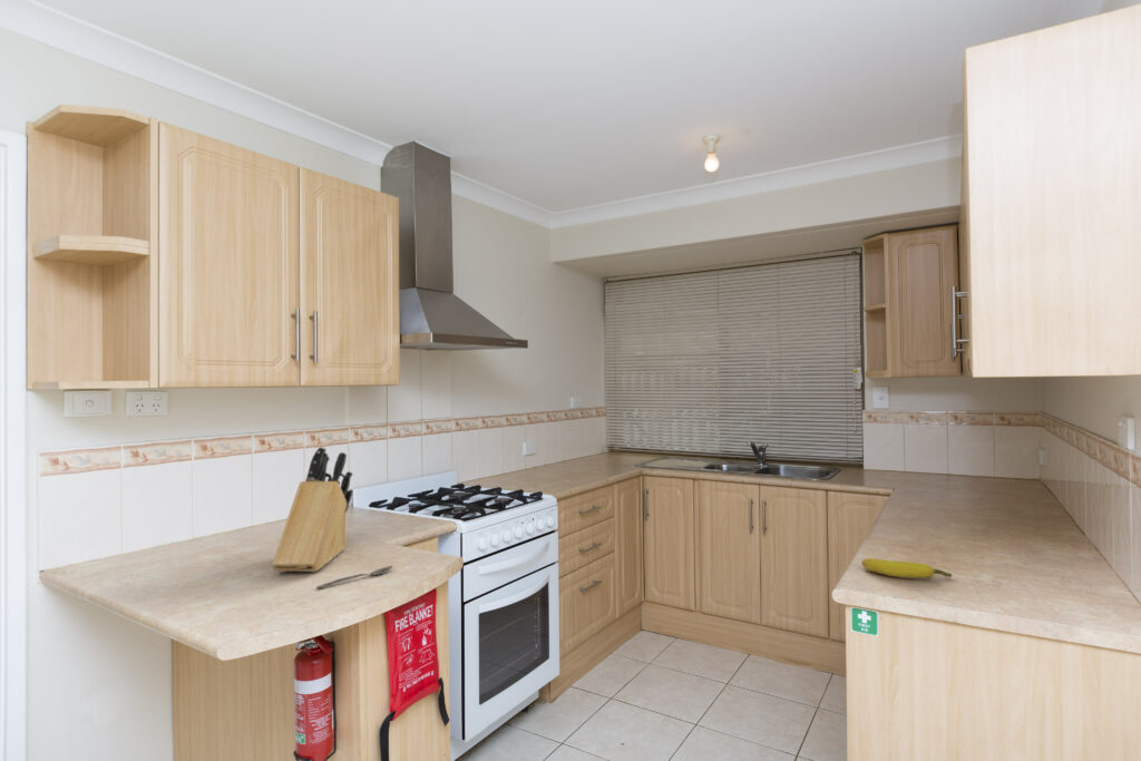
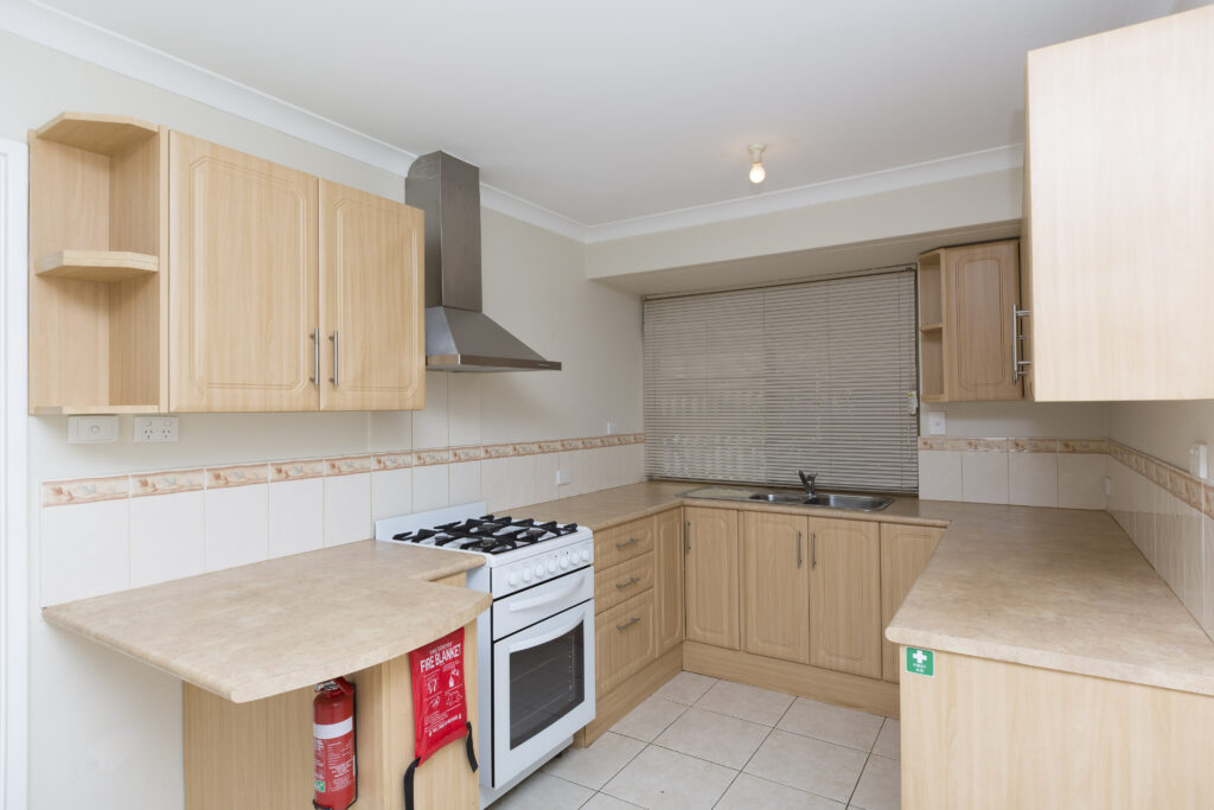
- spoon [315,565,393,589]
- knife block [271,446,354,573]
- banana [860,557,953,579]
